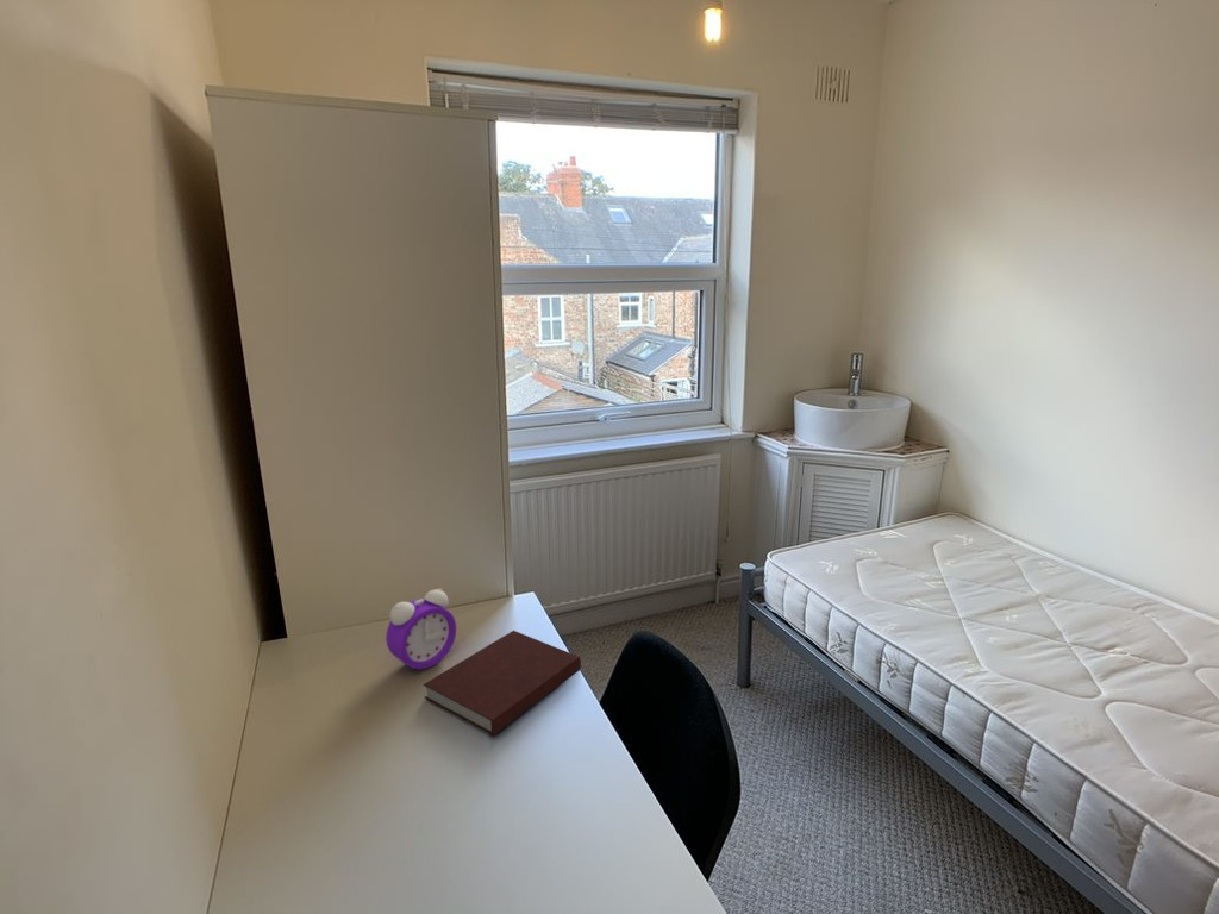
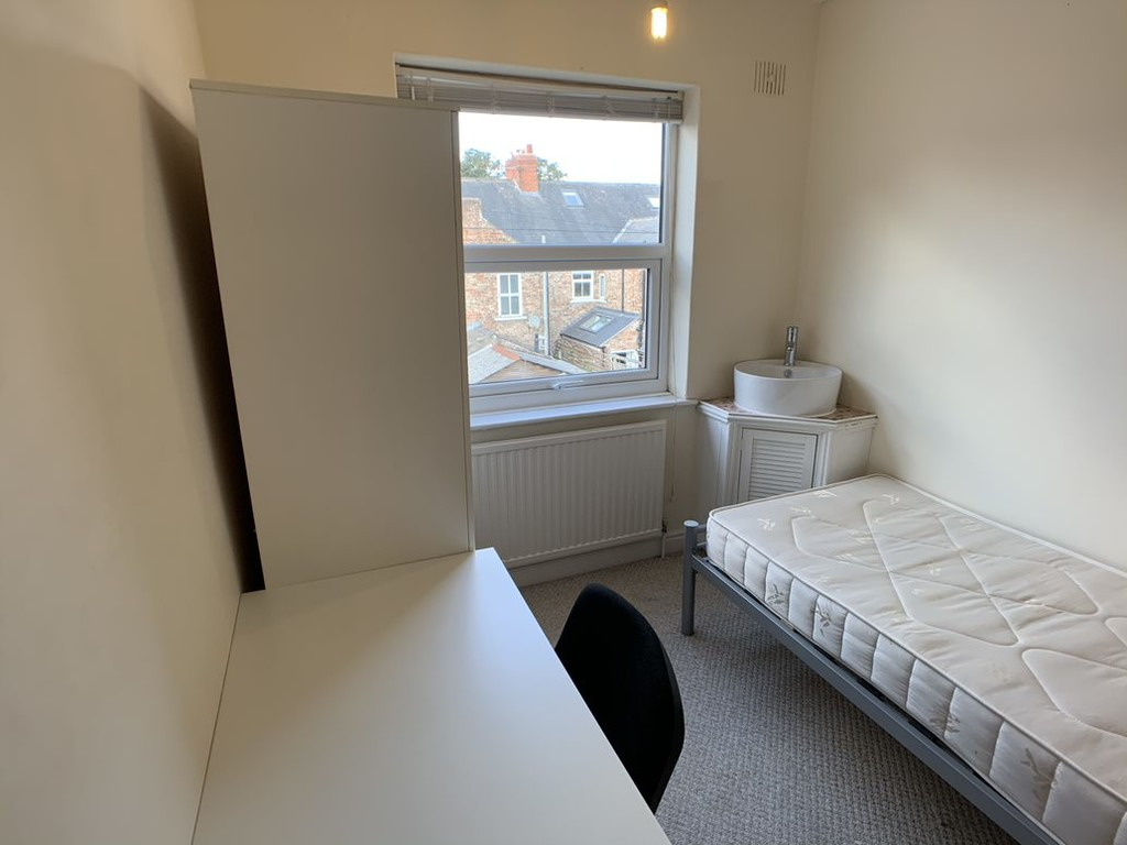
- notebook [421,630,582,737]
- alarm clock [385,588,457,670]
